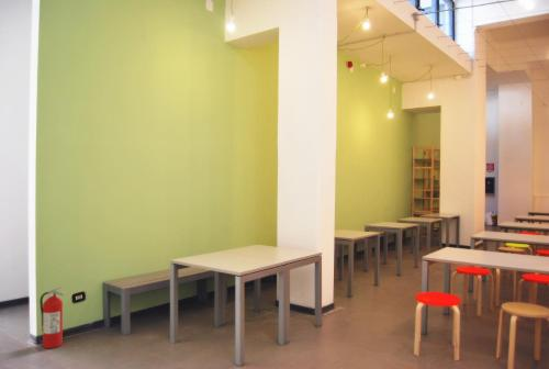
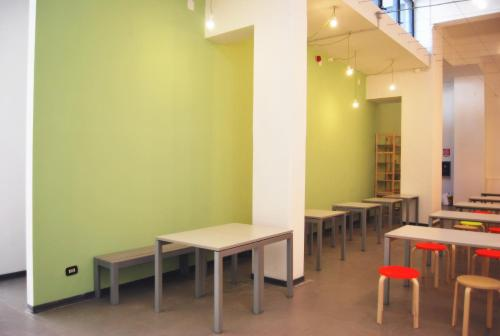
- fire extinguisher [38,286,65,349]
